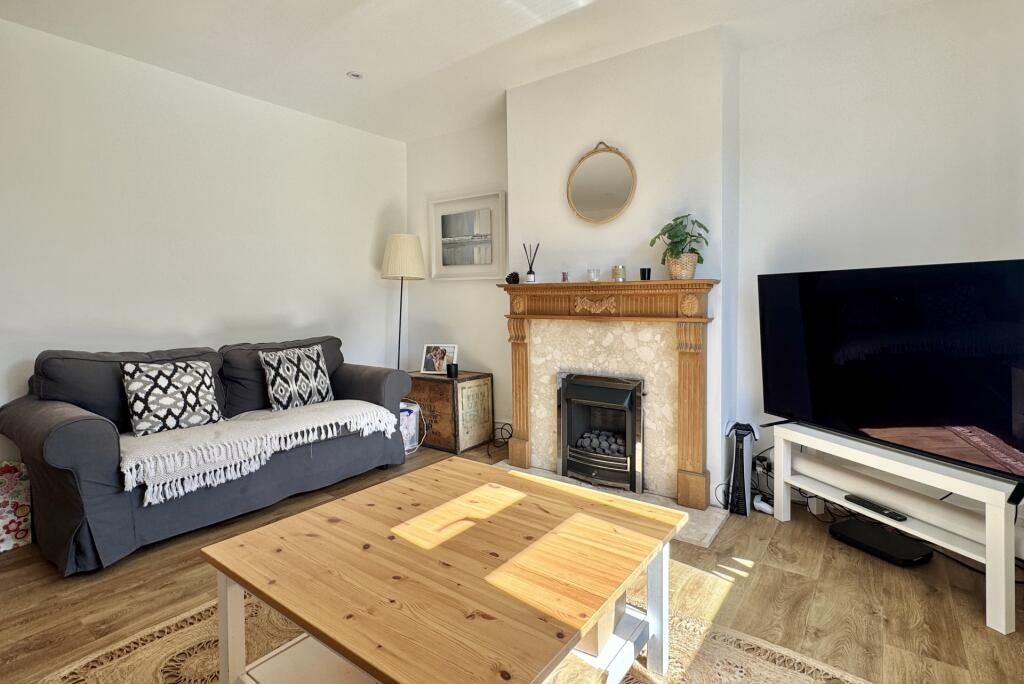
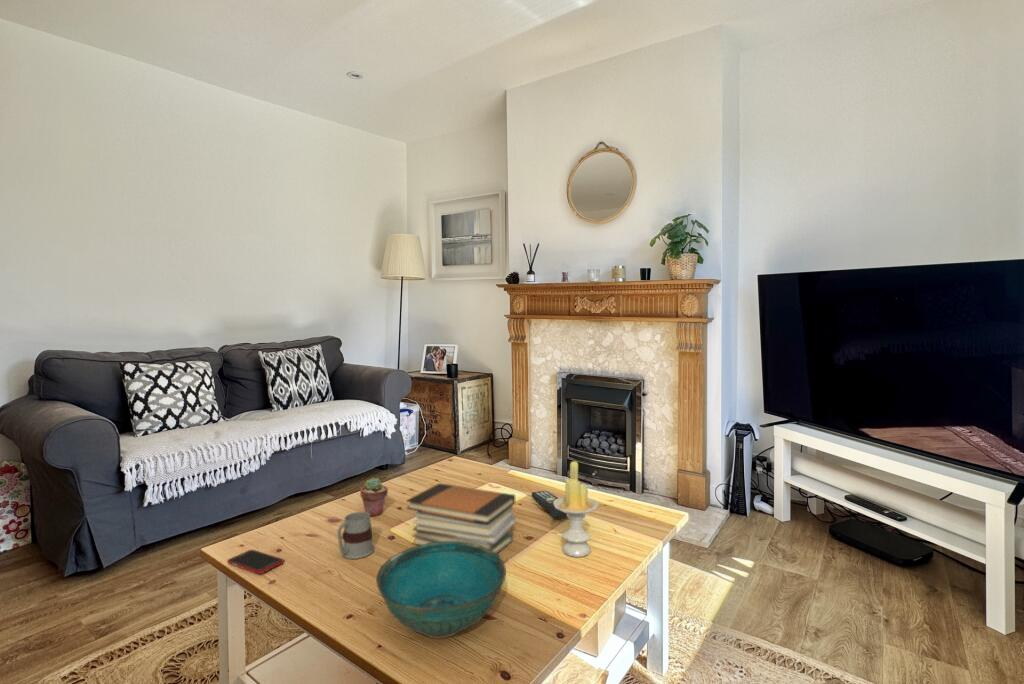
+ remote control [531,490,568,520]
+ bowl [375,541,507,640]
+ candle [554,460,600,558]
+ potted succulent [359,477,389,517]
+ mug [336,511,375,560]
+ book stack [405,482,516,554]
+ cell phone [226,549,285,575]
